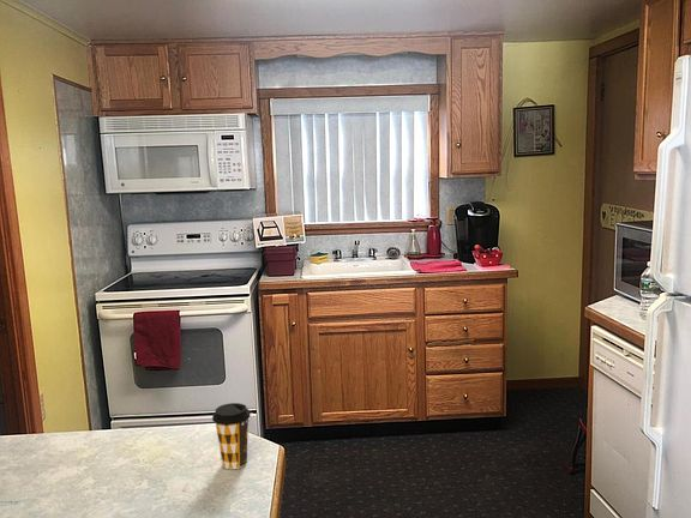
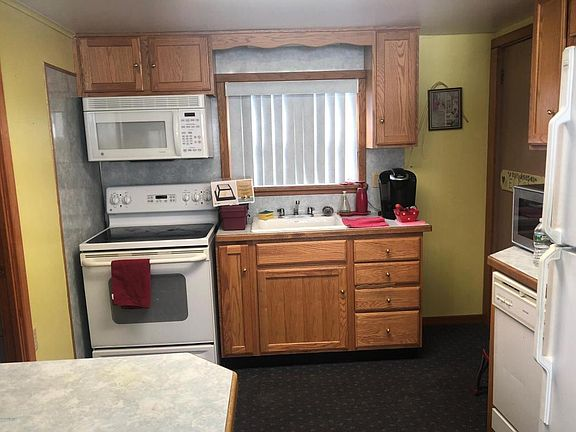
- coffee cup [211,402,252,470]
